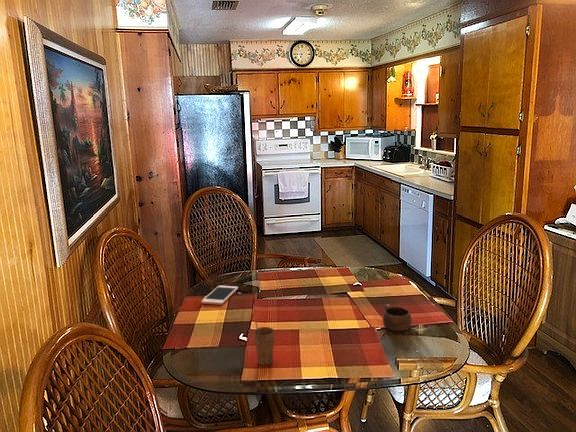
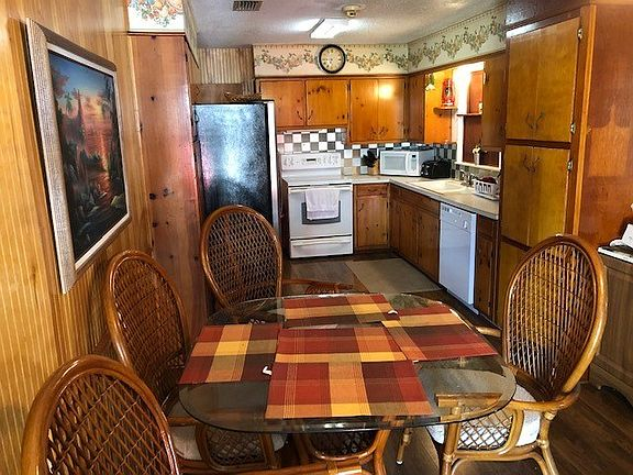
- cup [253,320,276,366]
- cell phone [200,285,239,306]
- cup [382,304,413,332]
